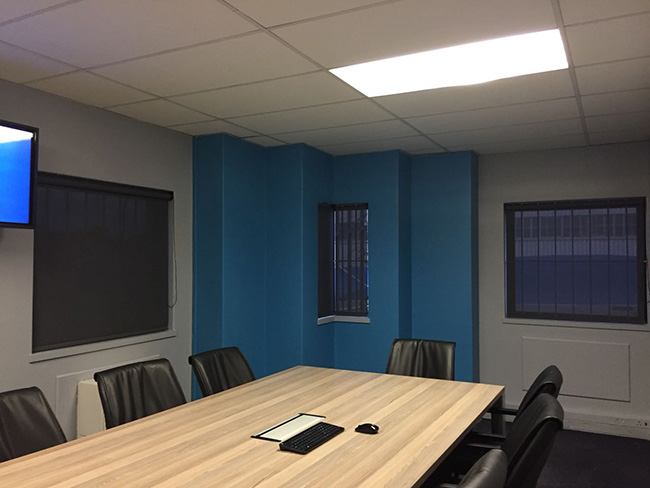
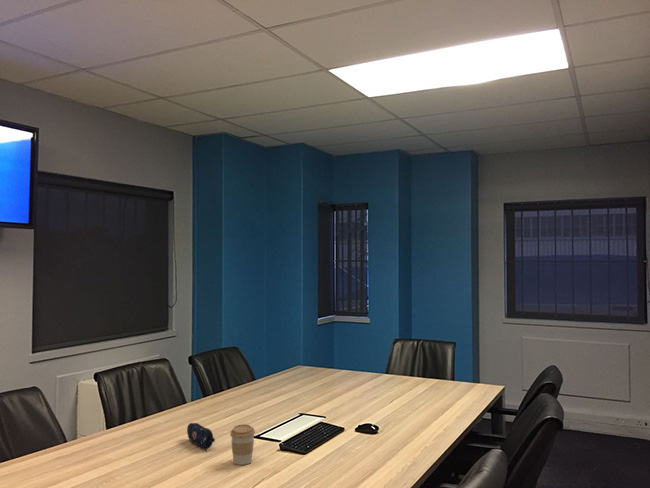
+ coffee cup [229,423,256,466]
+ pencil case [186,422,216,451]
